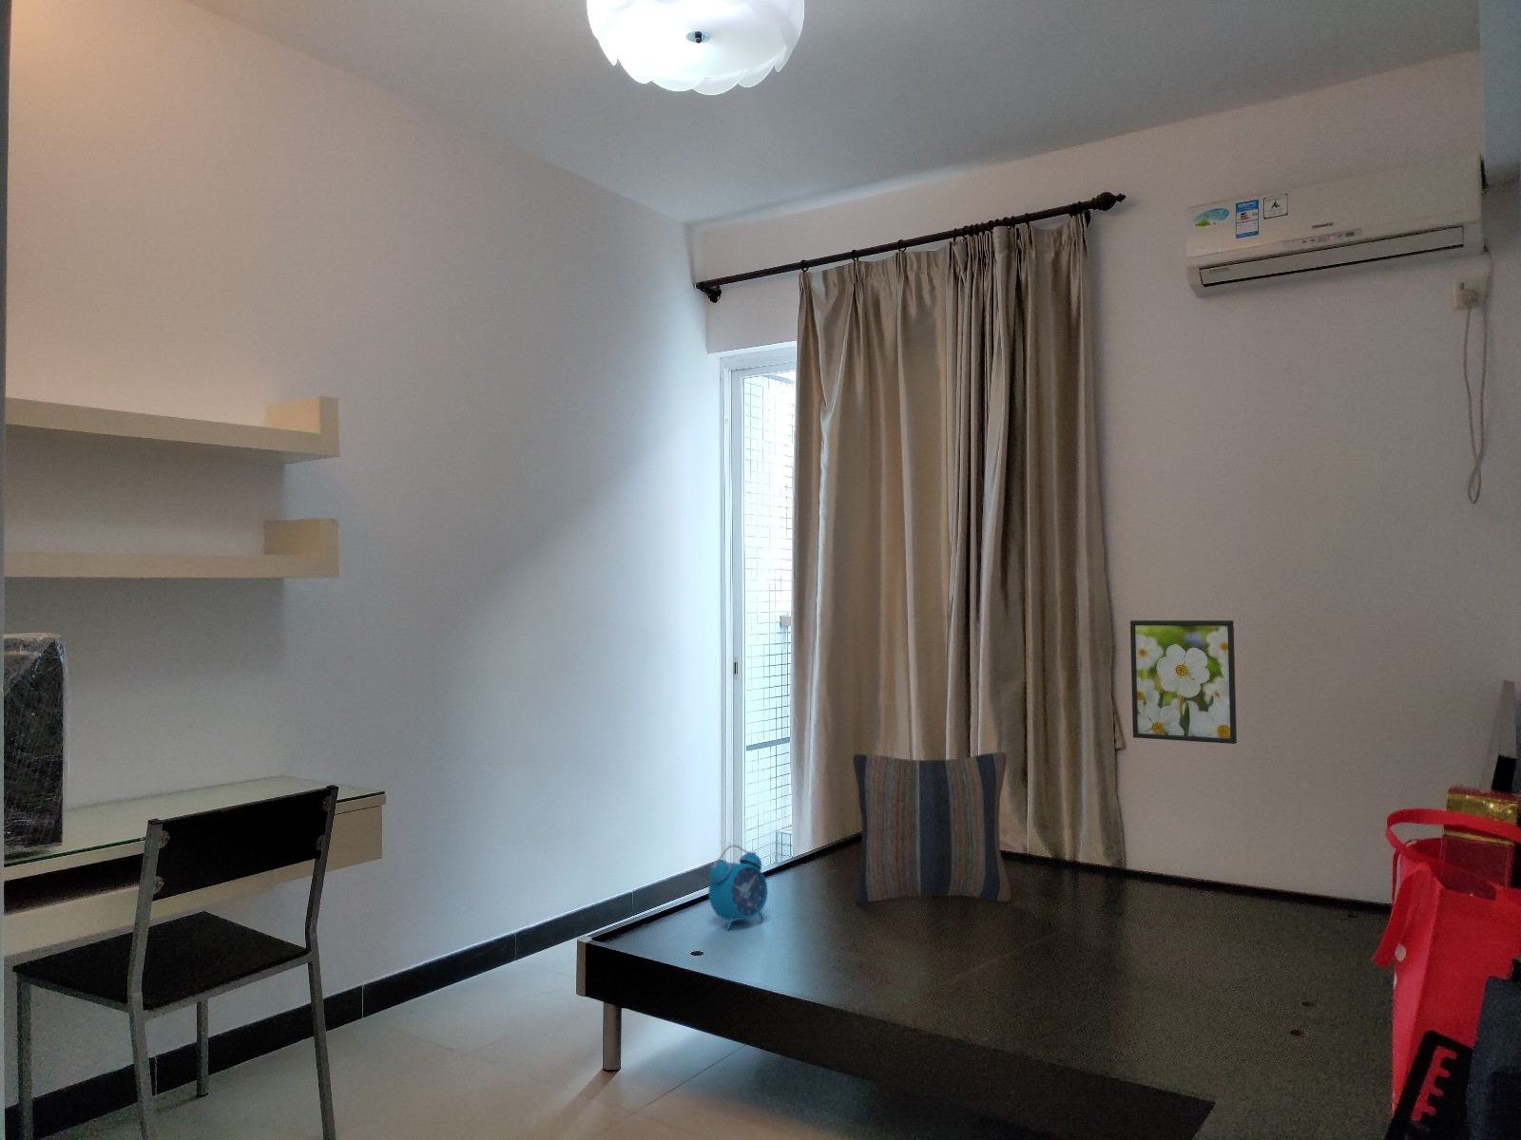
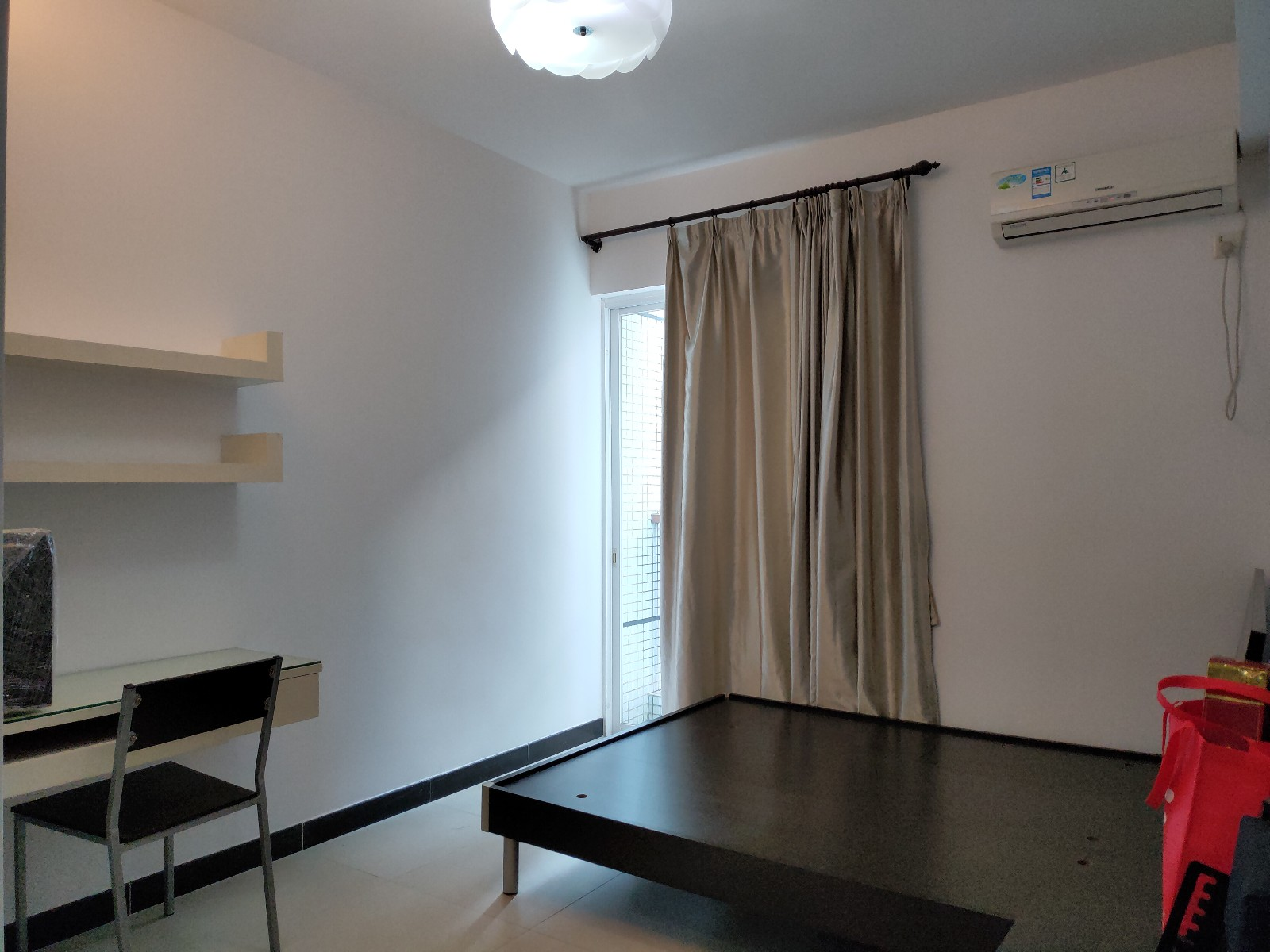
- pillow [852,751,1012,903]
- alarm clock [708,843,769,930]
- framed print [1129,619,1237,745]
